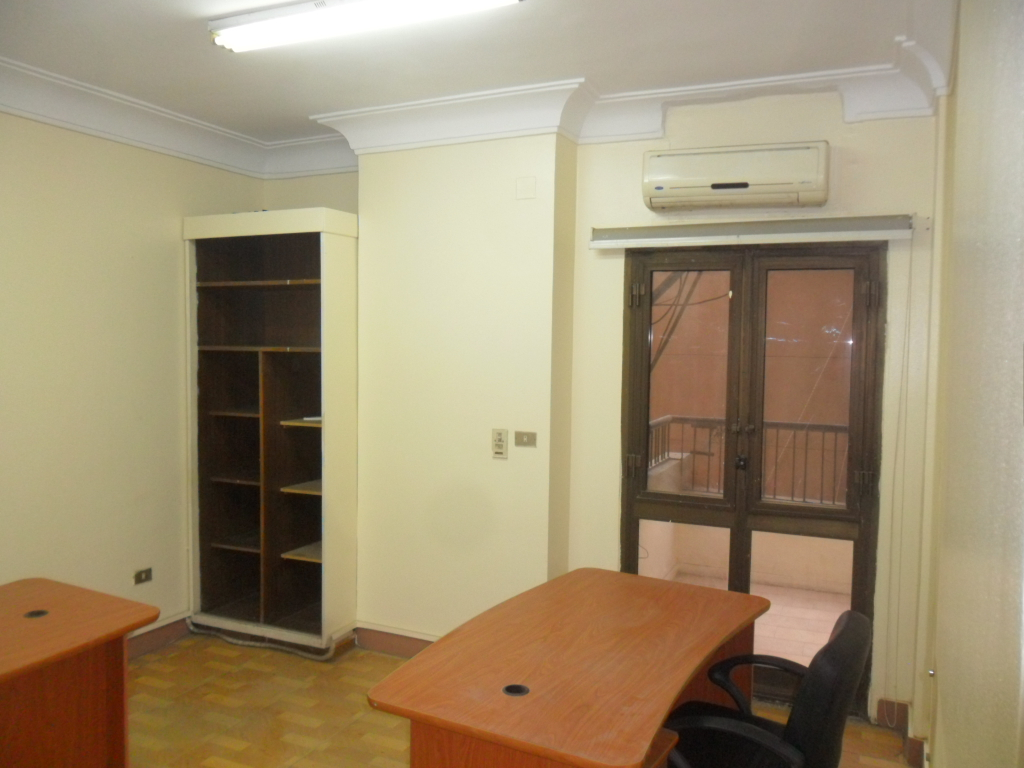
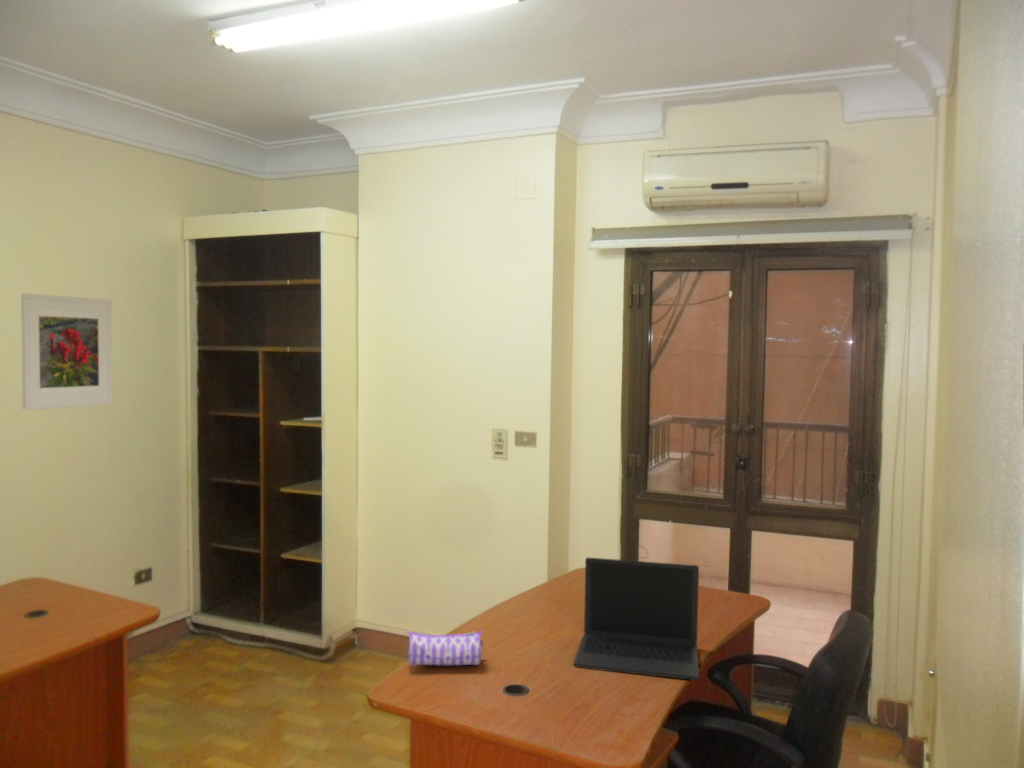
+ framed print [20,292,113,411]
+ pencil case [406,629,484,666]
+ laptop [573,556,700,681]
